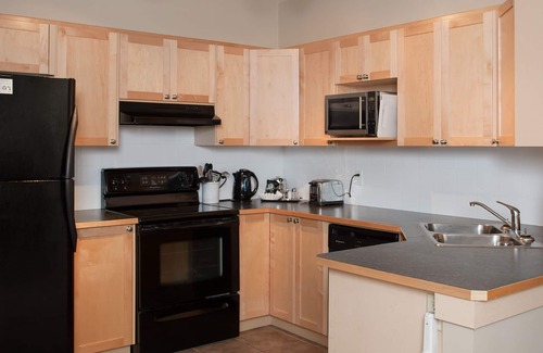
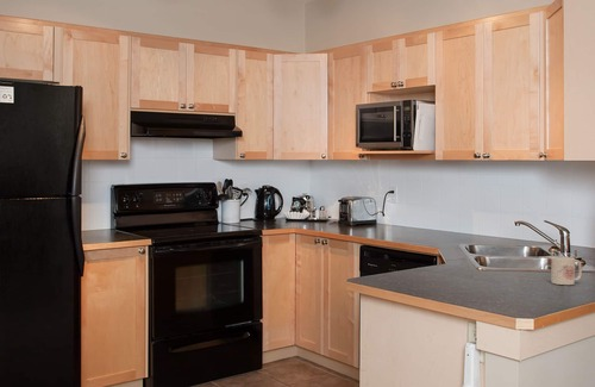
+ mug [550,256,583,286]
